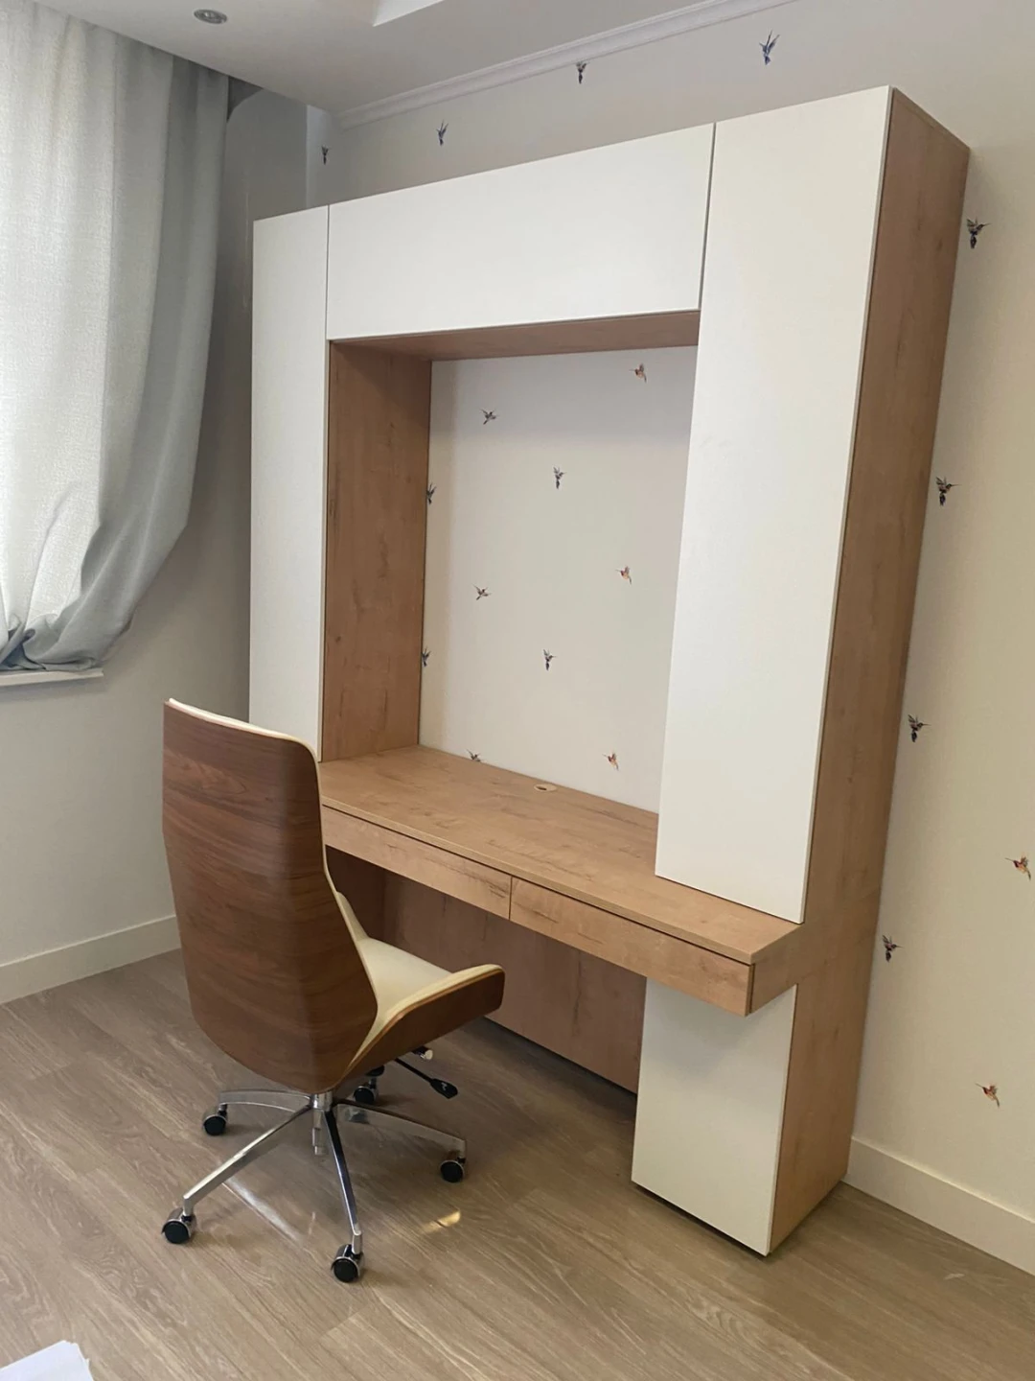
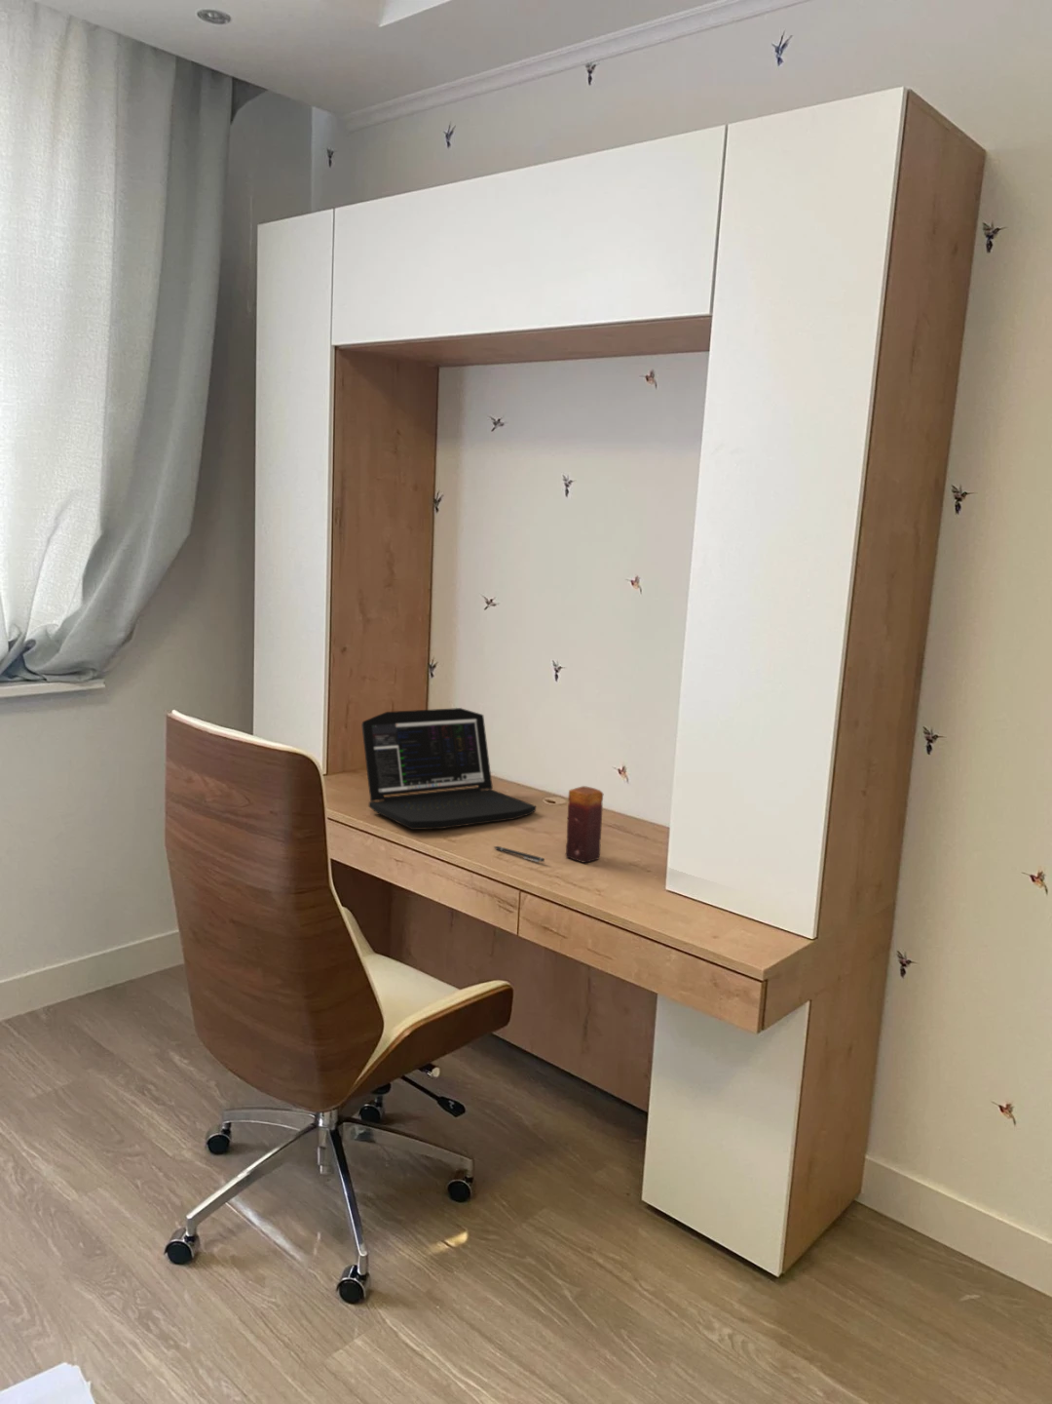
+ pen [493,846,546,863]
+ candle [565,785,604,863]
+ laptop [360,706,537,830]
